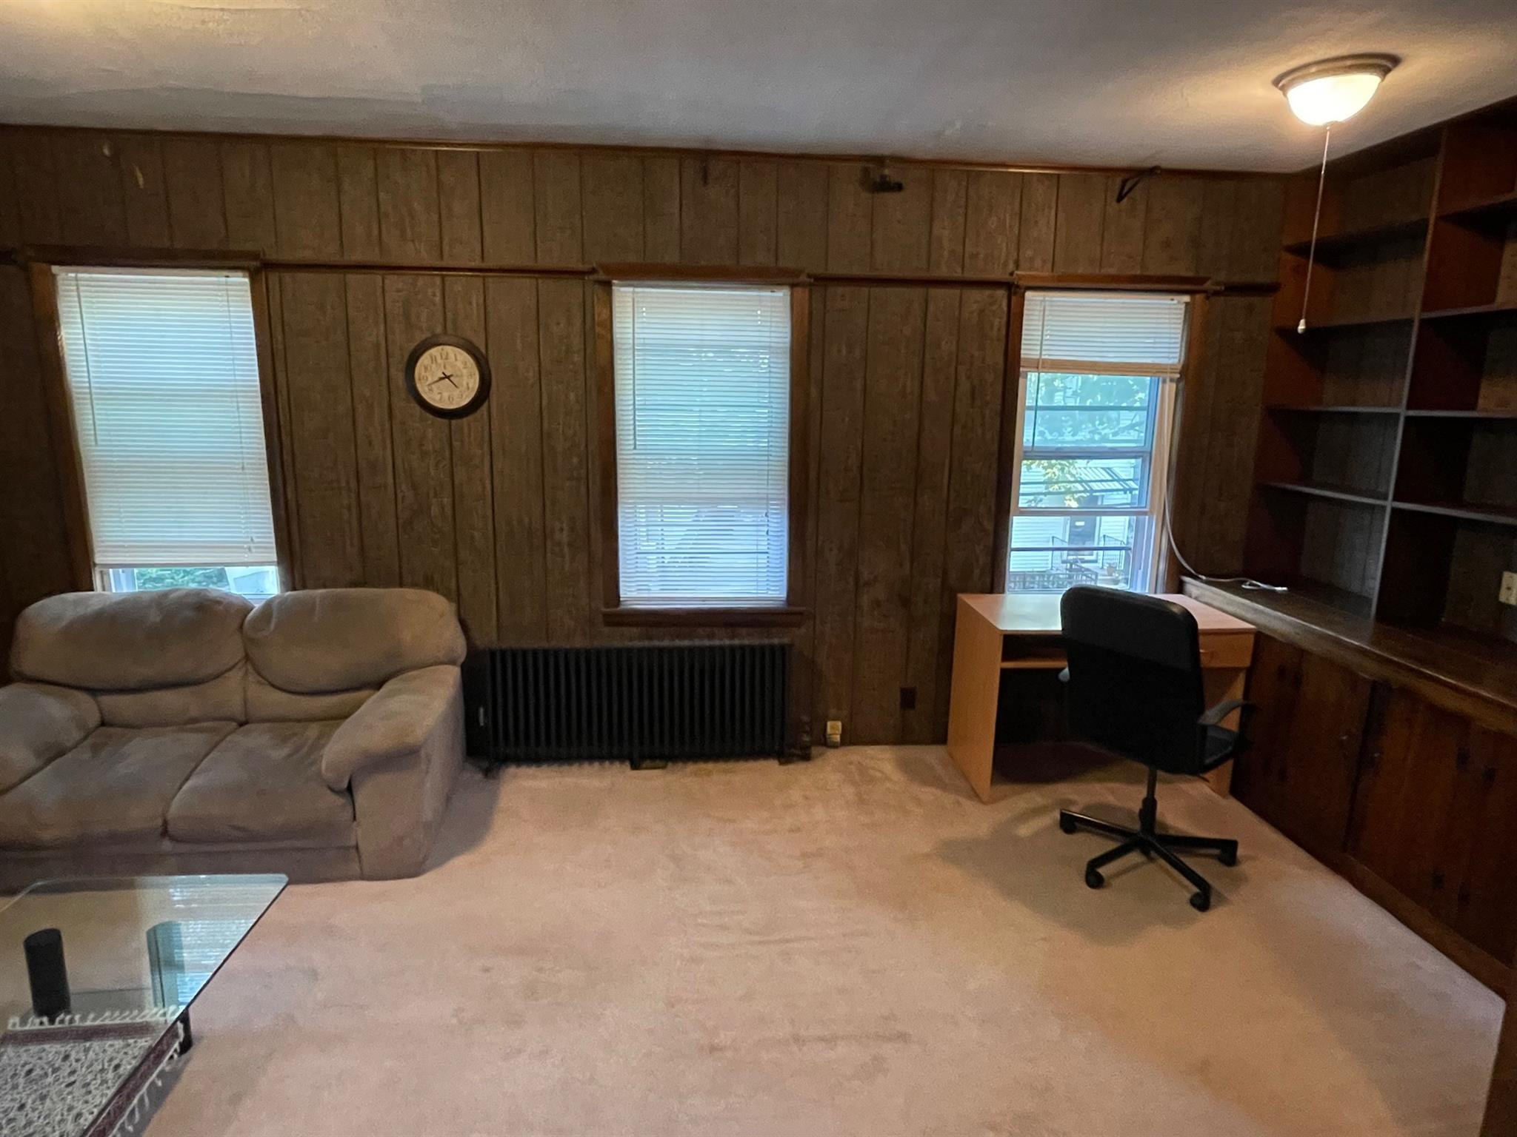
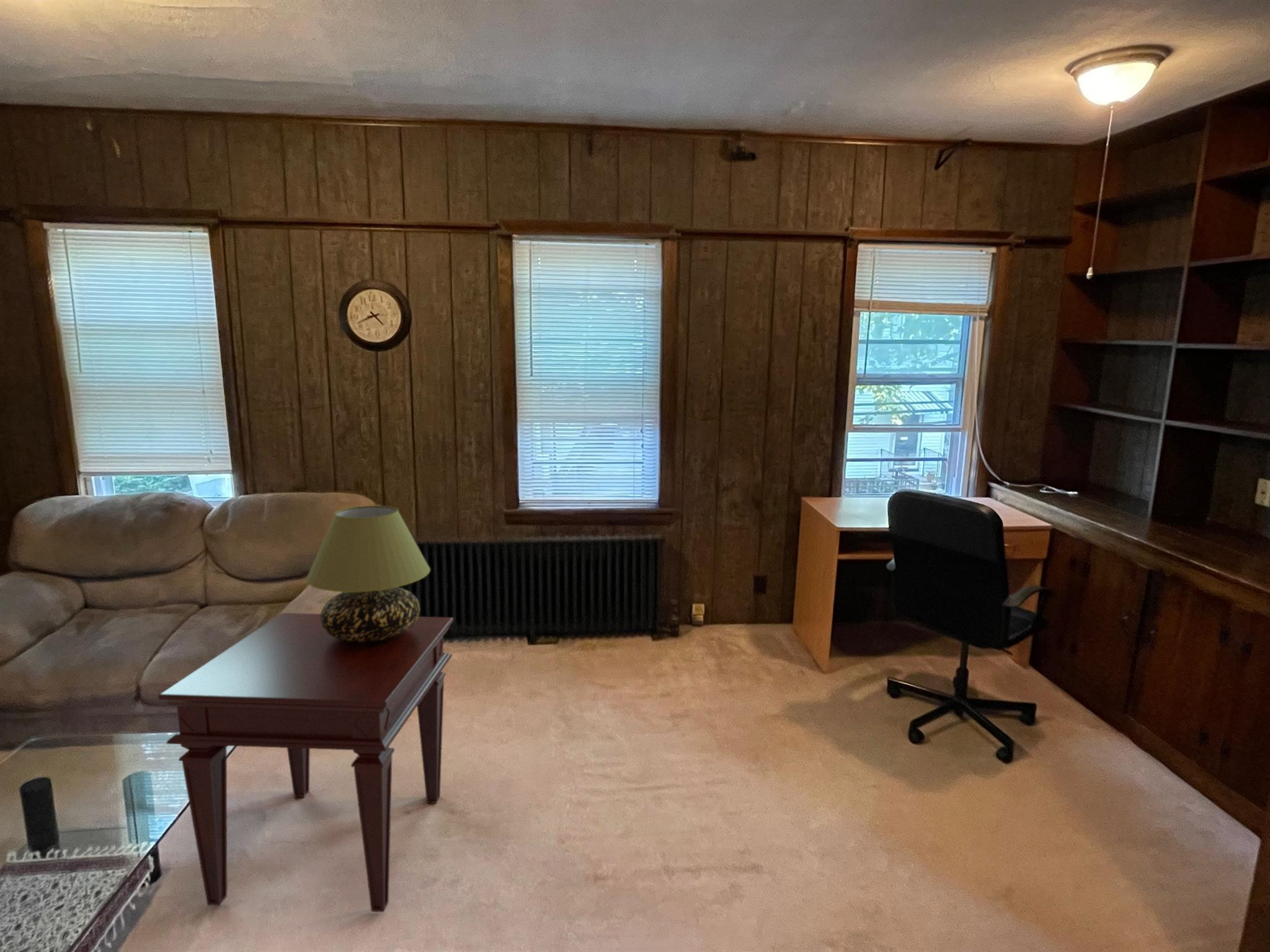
+ table lamp [305,505,431,642]
+ side table [158,612,454,913]
